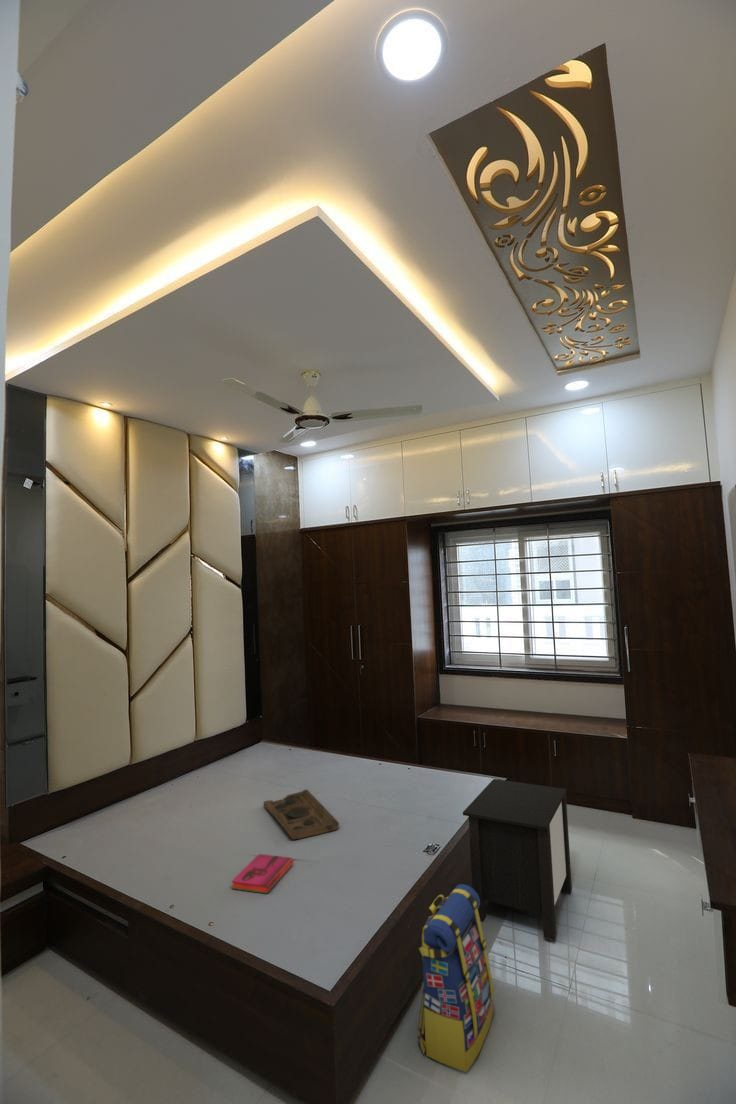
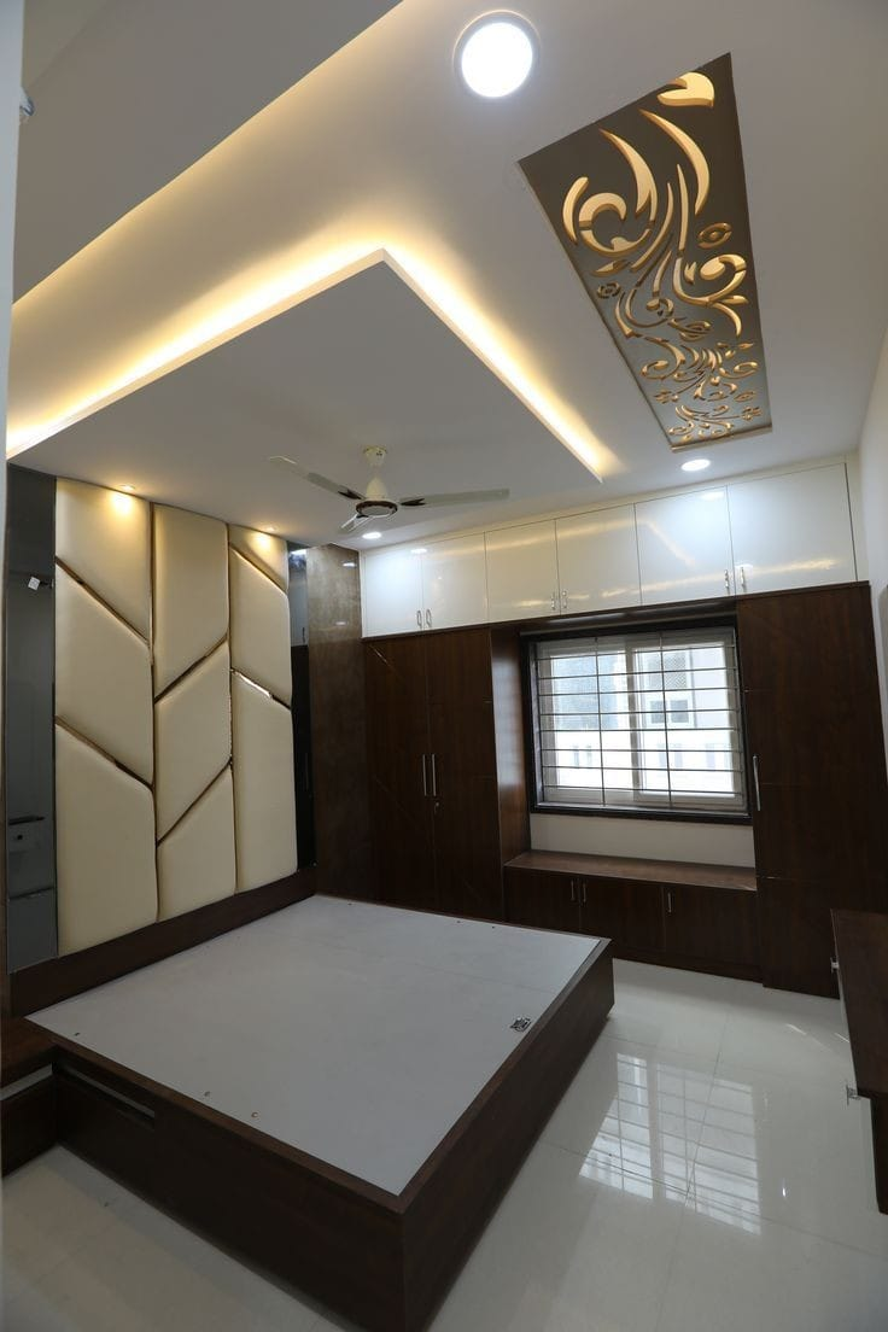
- decorative tray [262,789,340,841]
- backpack [417,883,495,1073]
- hardback book [230,853,294,895]
- nightstand [462,778,573,941]
